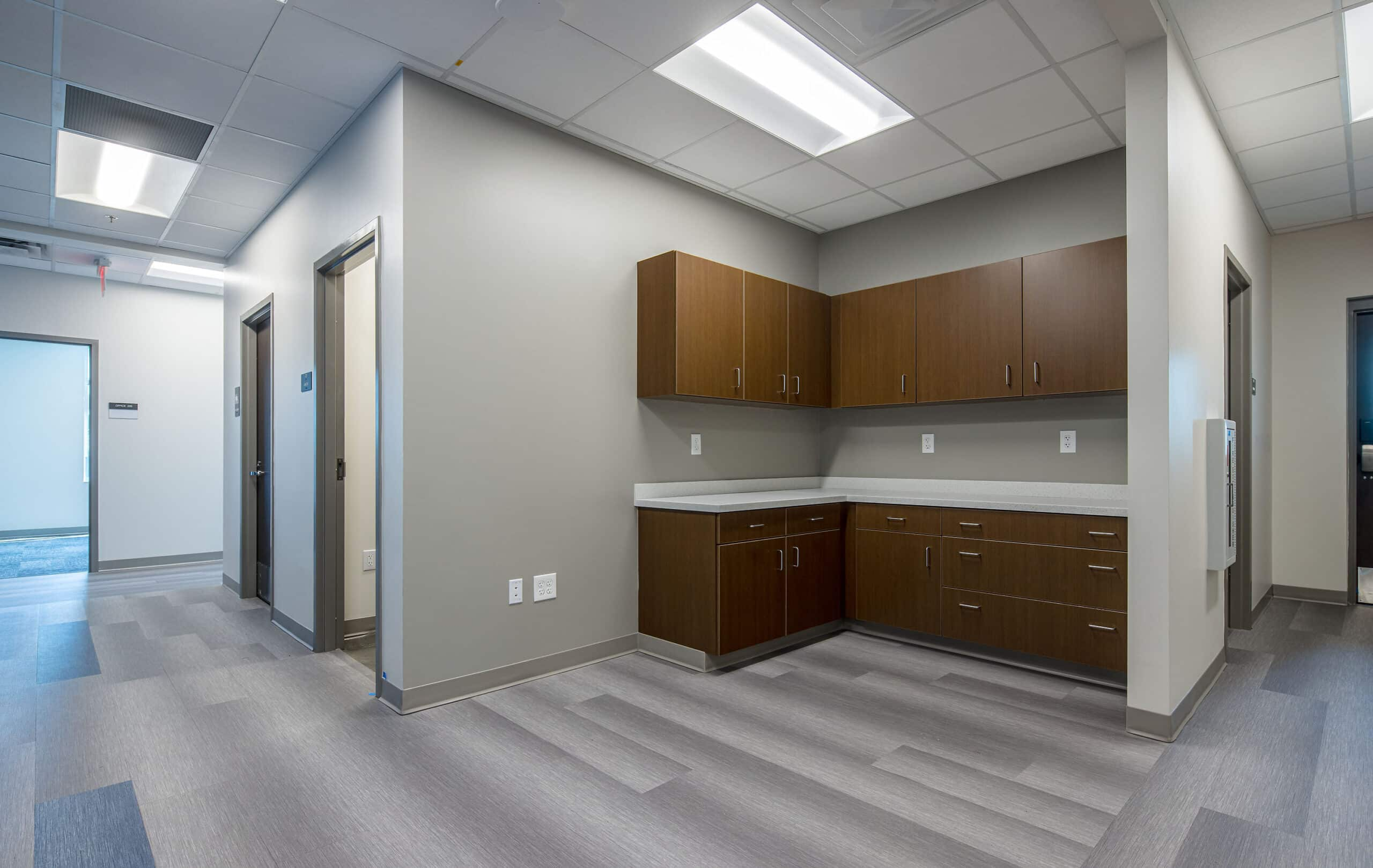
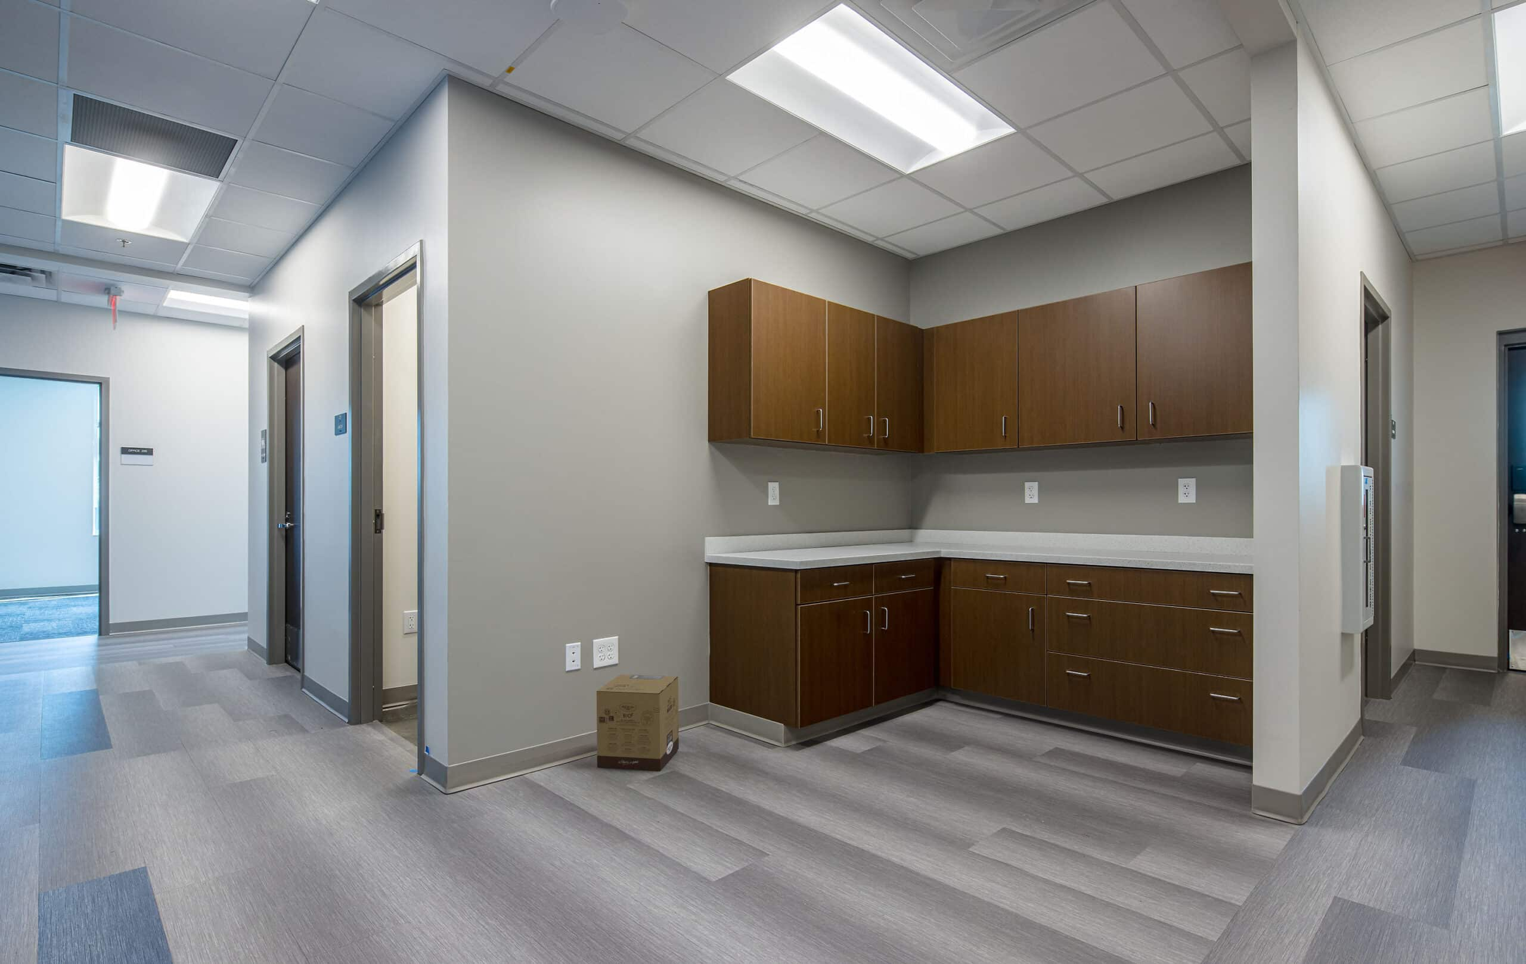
+ cardboard box [596,674,679,772]
